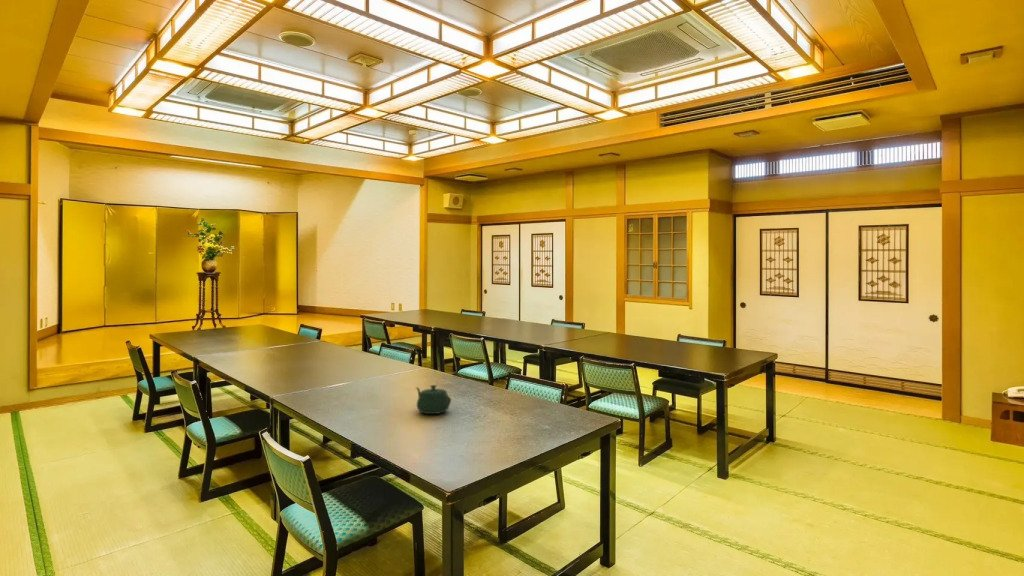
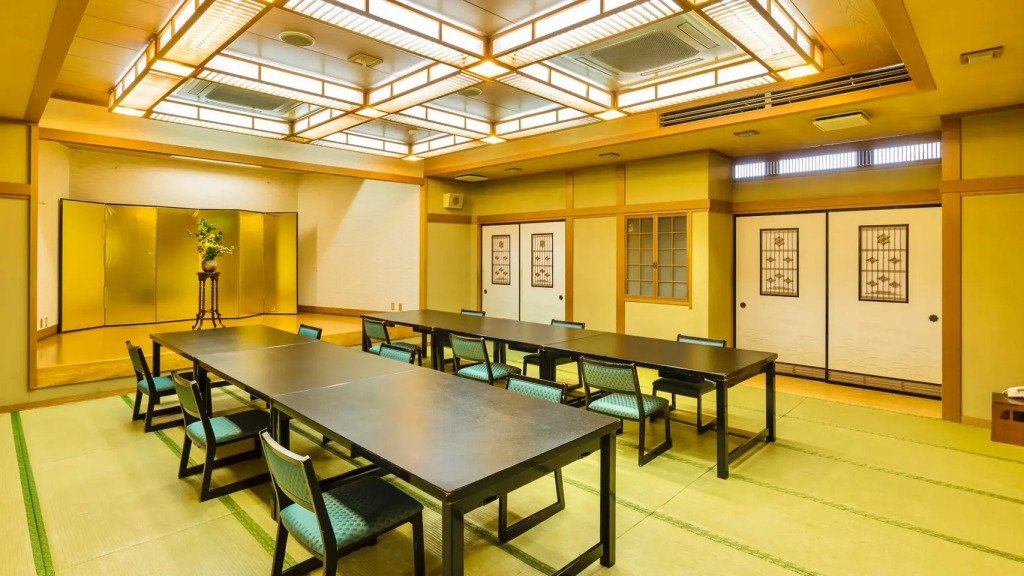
- teapot [415,384,452,415]
